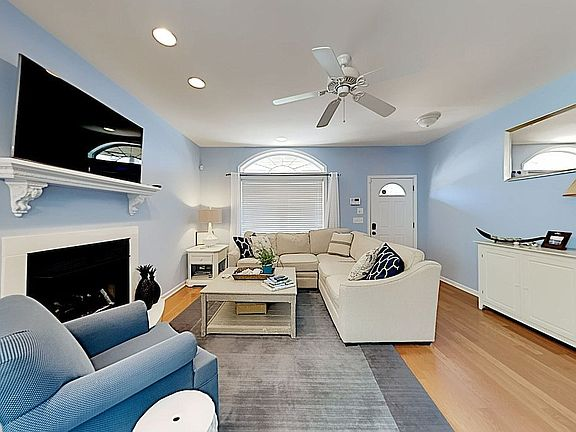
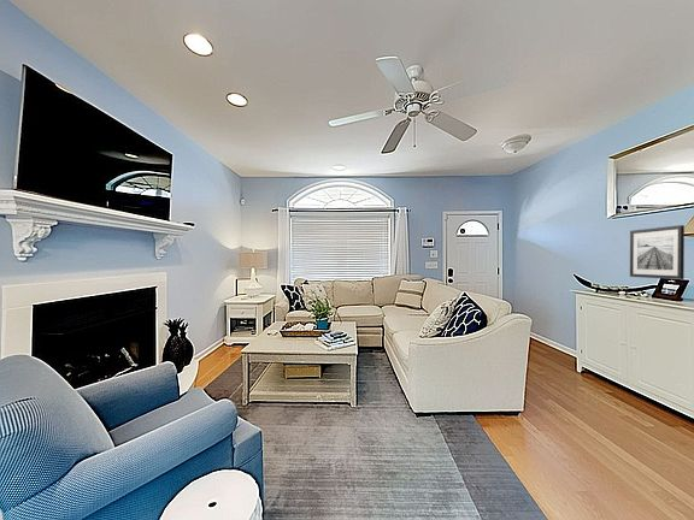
+ wall art [629,224,686,280]
